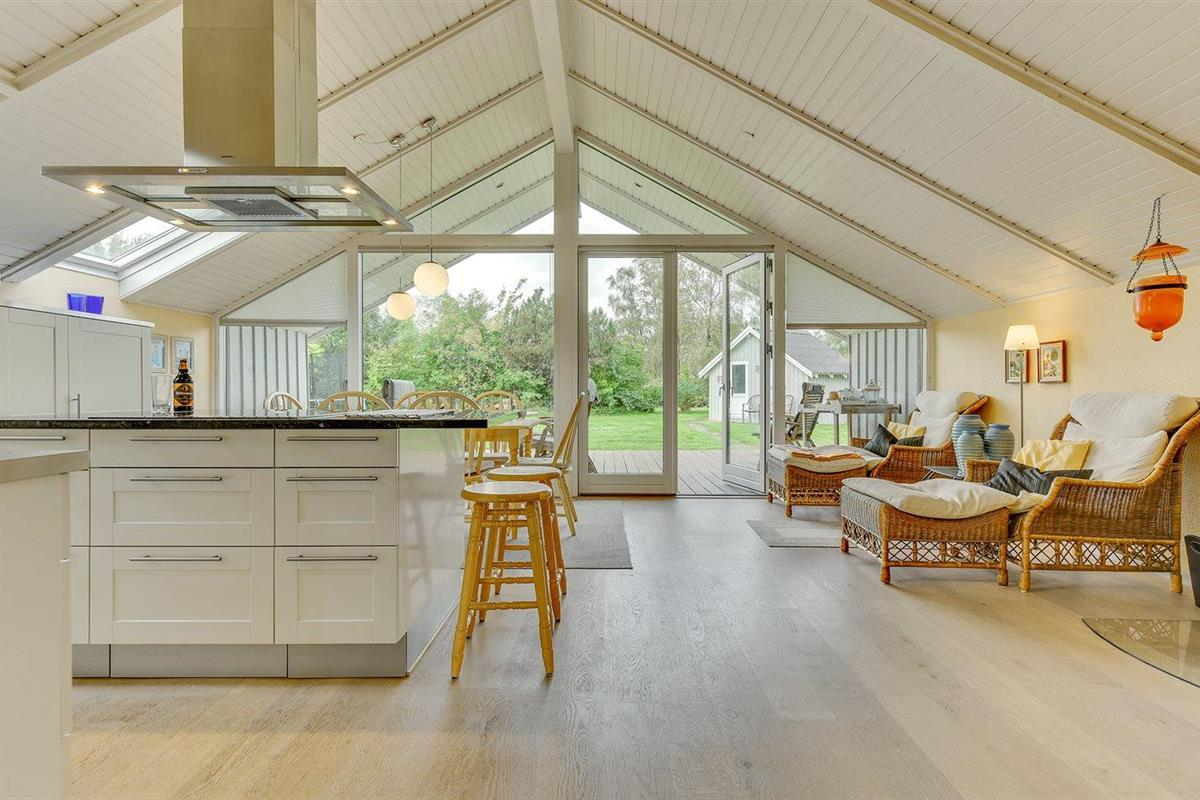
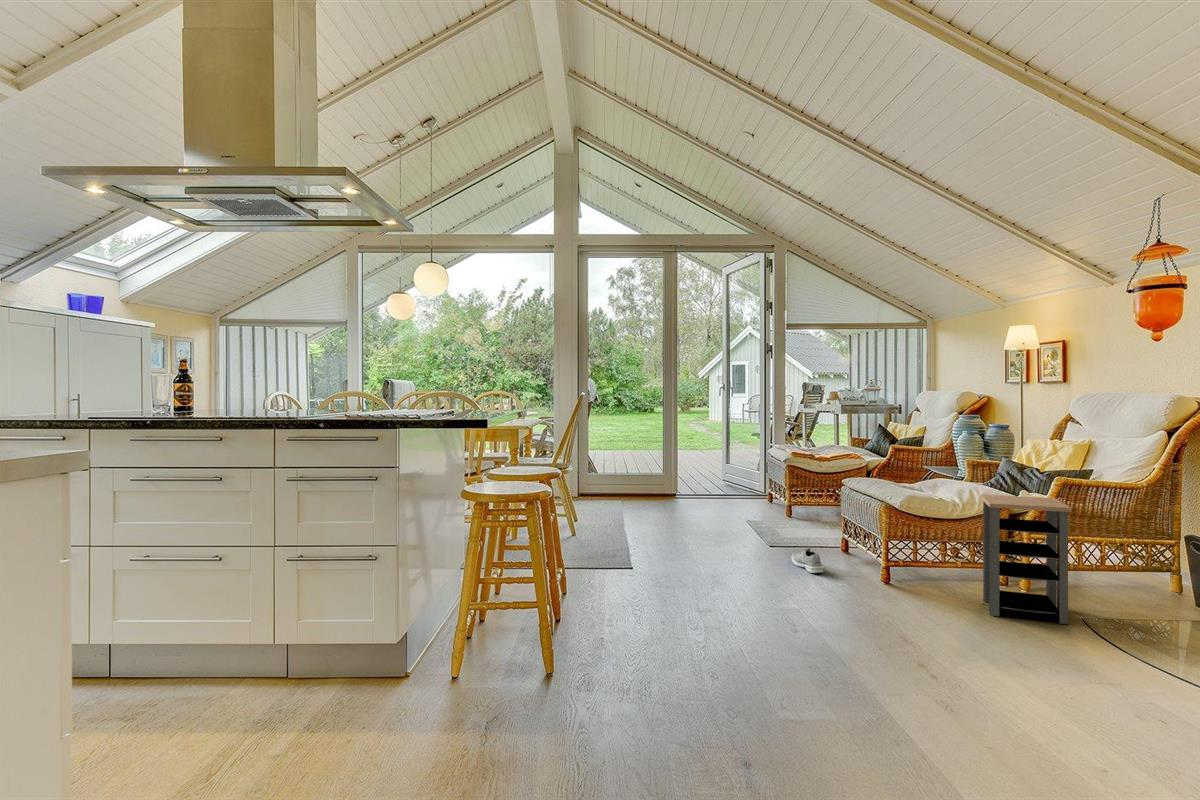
+ side table [980,494,1073,625]
+ sneaker [791,547,824,574]
